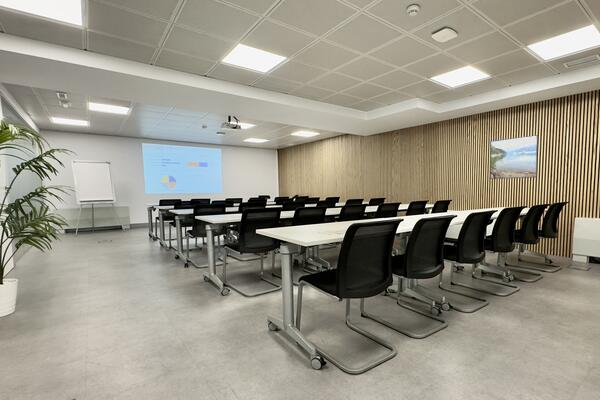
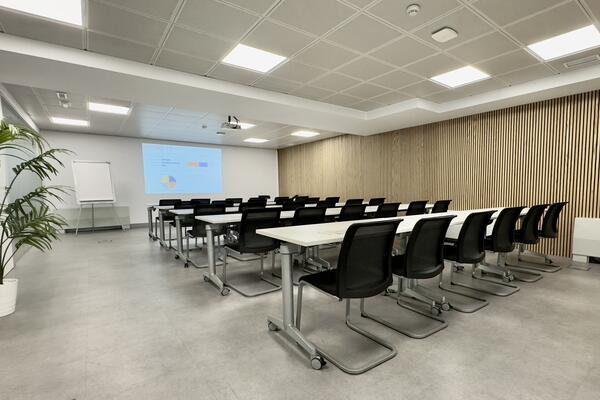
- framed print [489,134,539,180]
